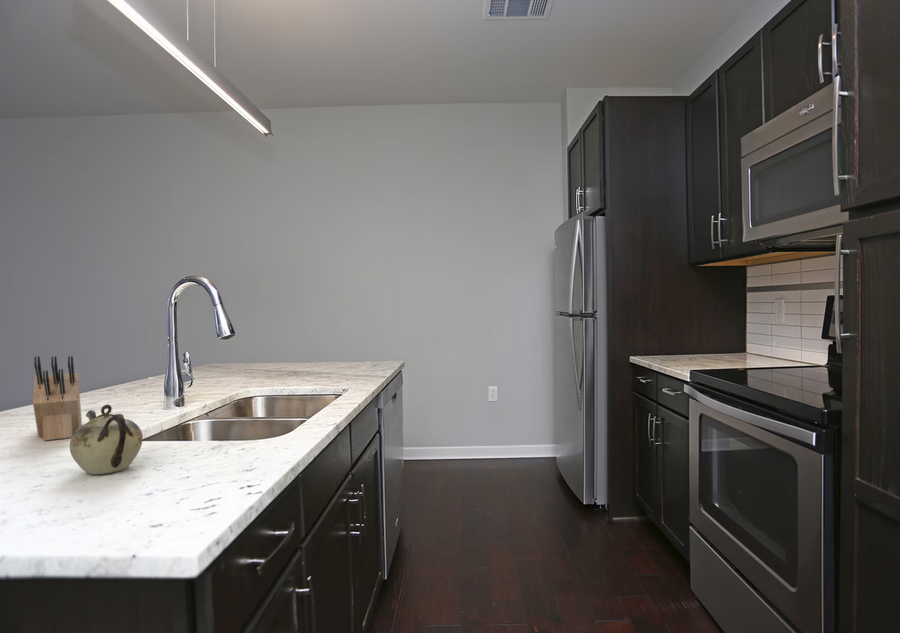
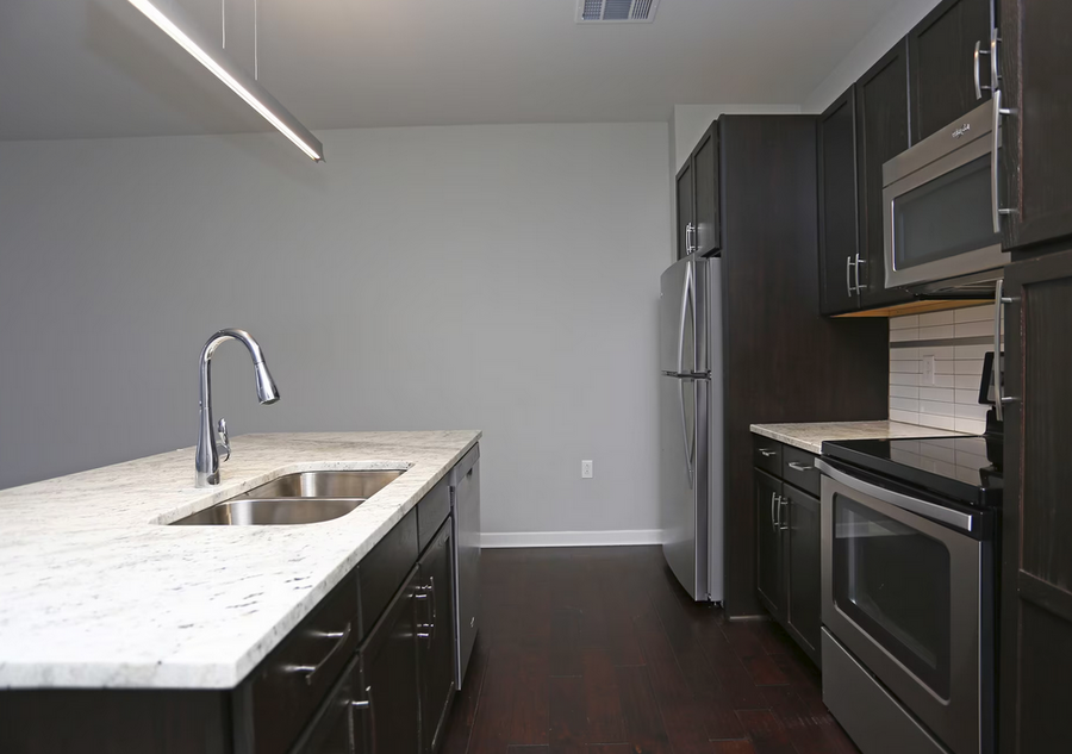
- teapot [69,403,144,475]
- knife block [32,355,83,442]
